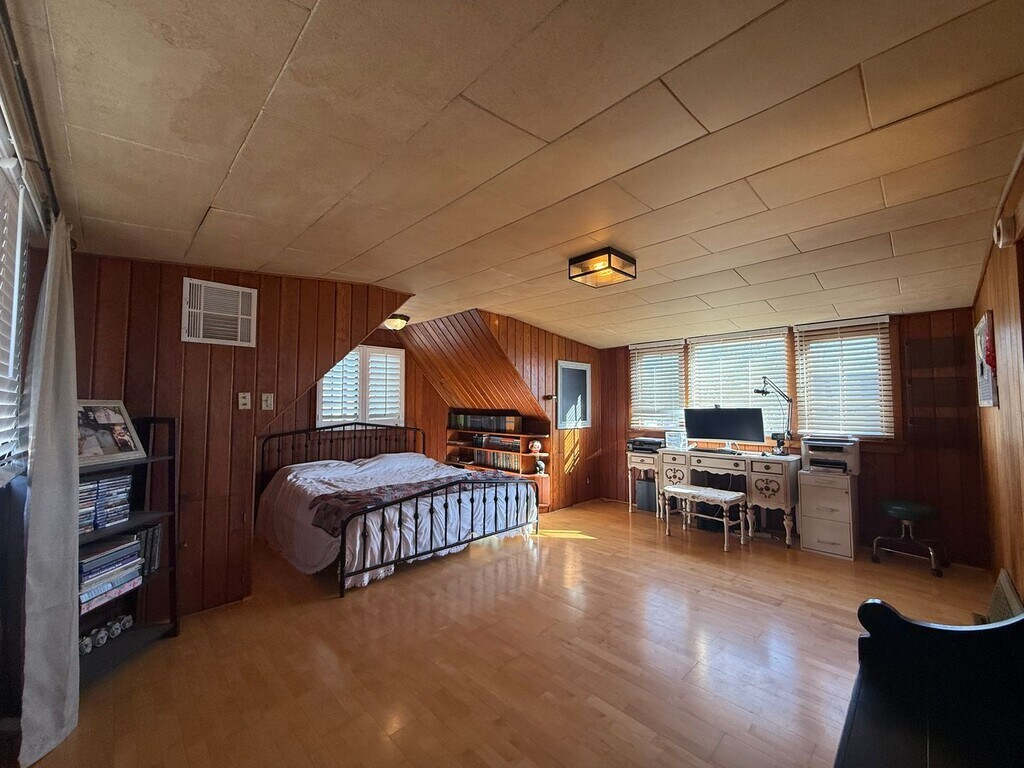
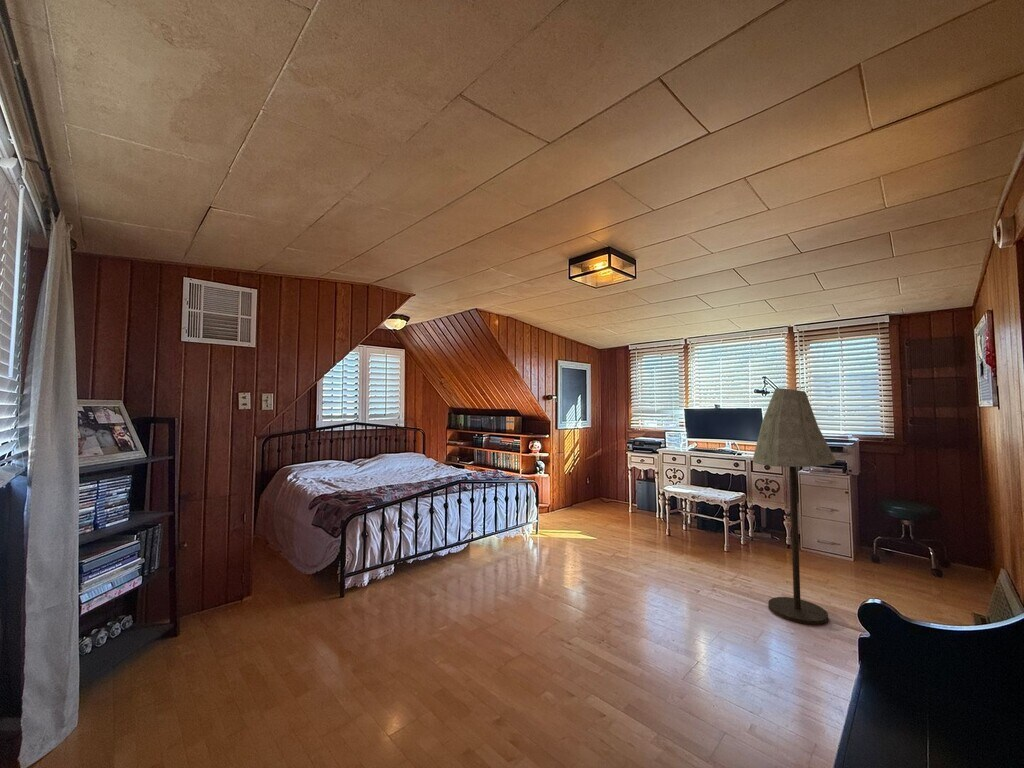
+ floor lamp [752,387,837,626]
